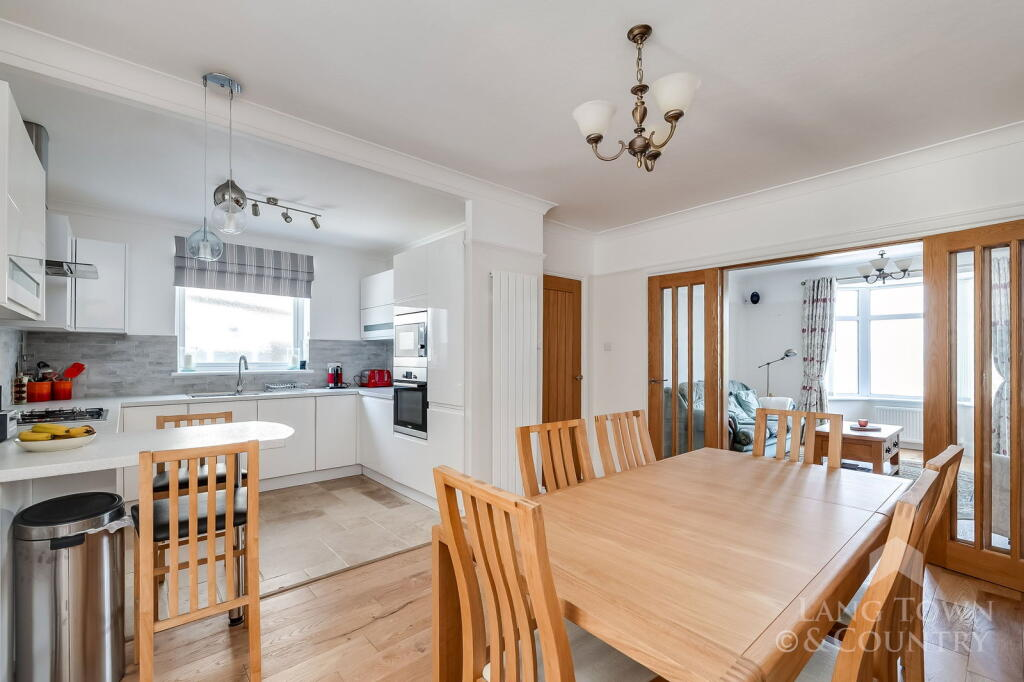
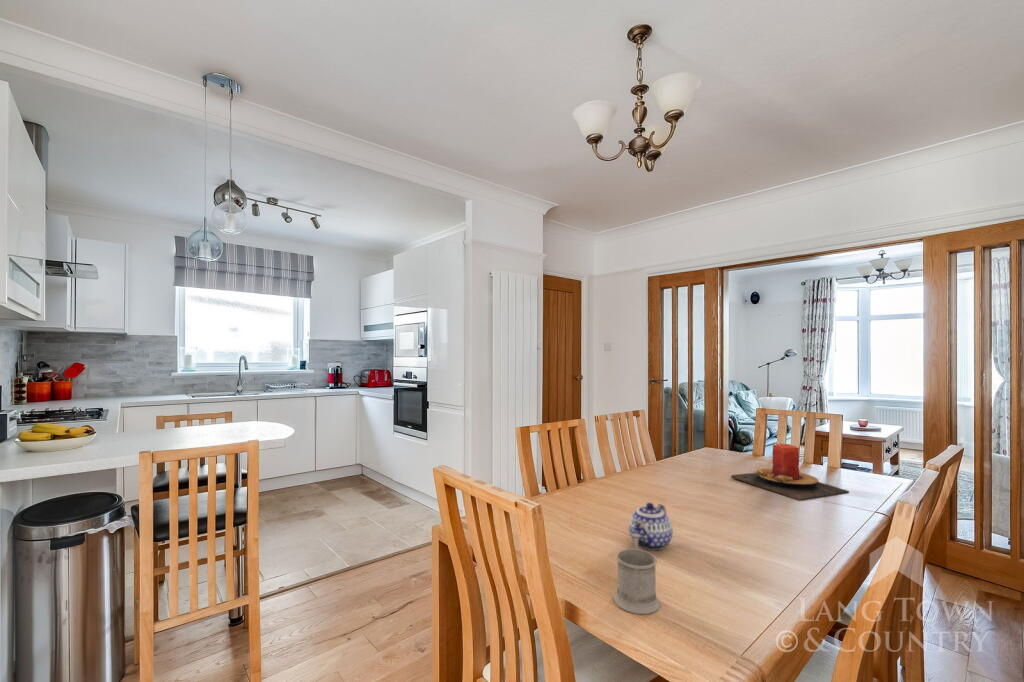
+ teapot [628,502,674,551]
+ mug [613,534,661,615]
+ candle [730,443,850,502]
